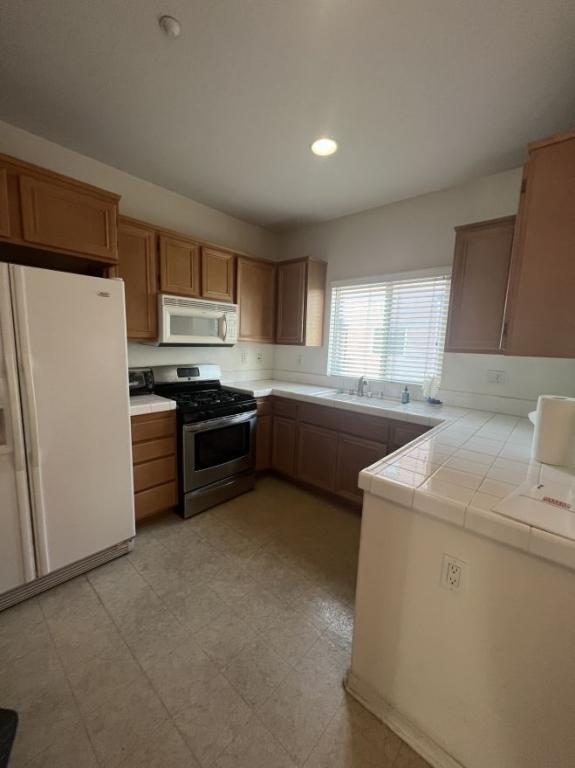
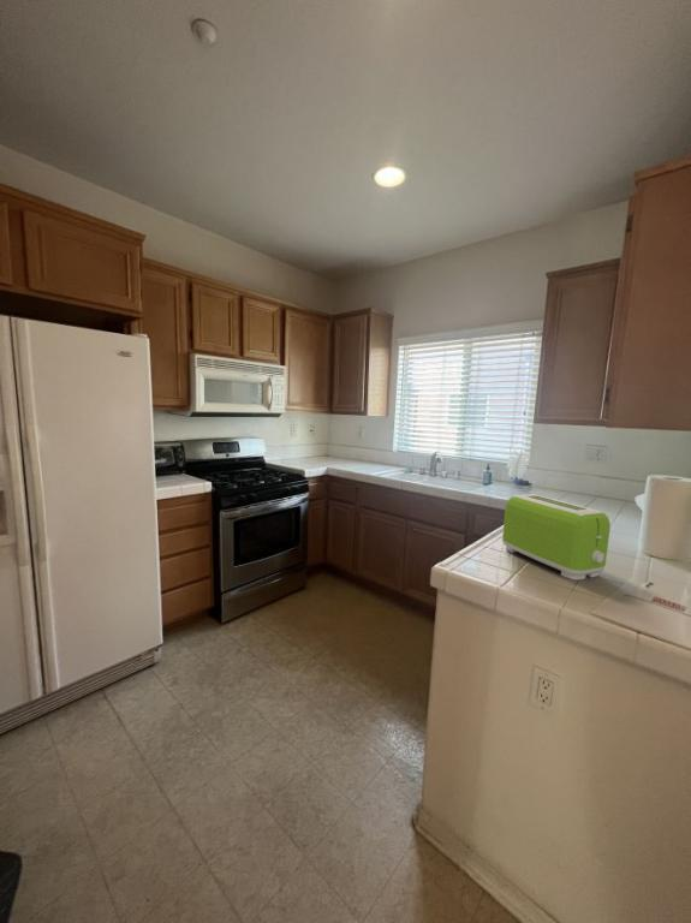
+ toaster [501,493,612,580]
